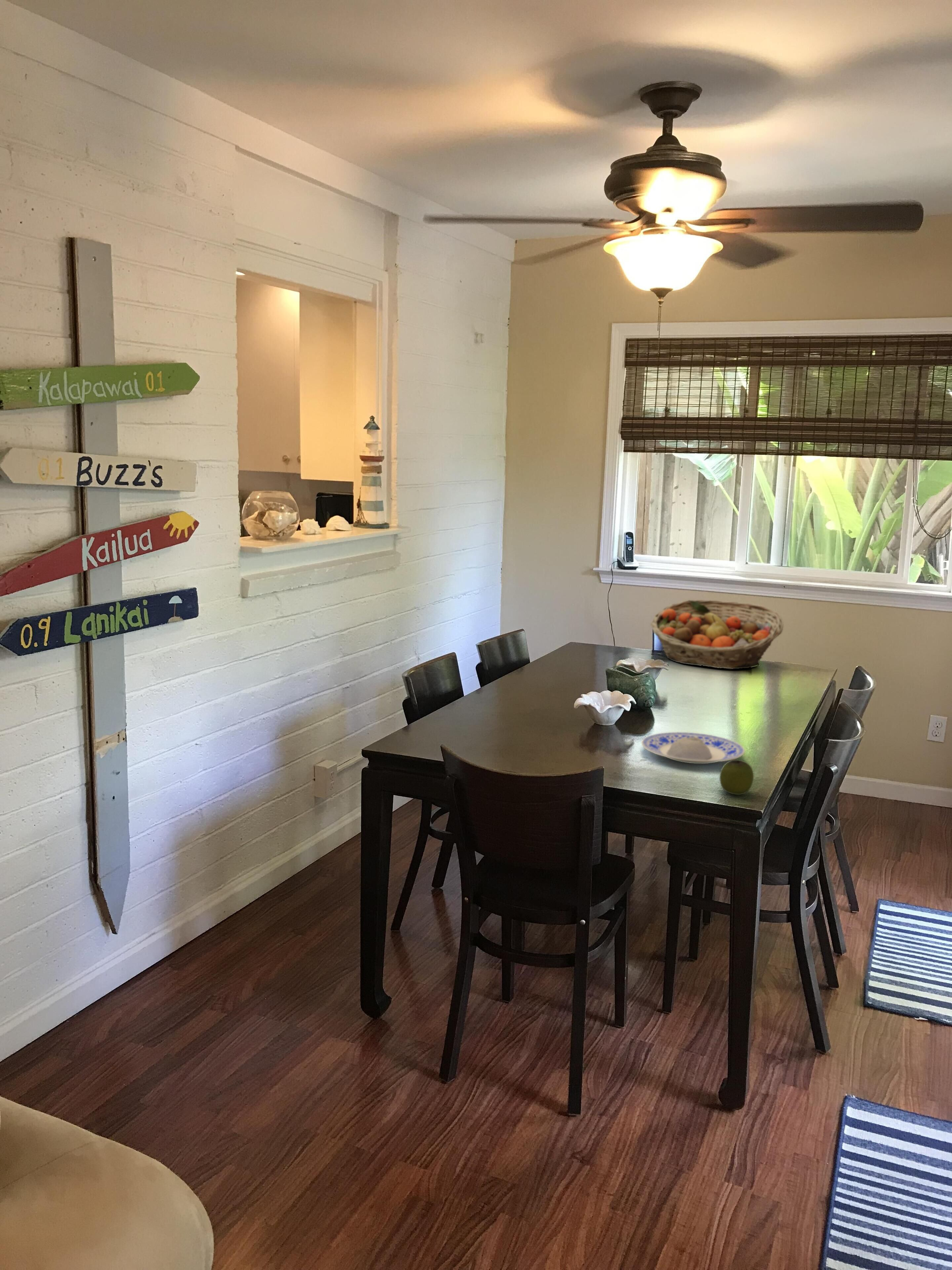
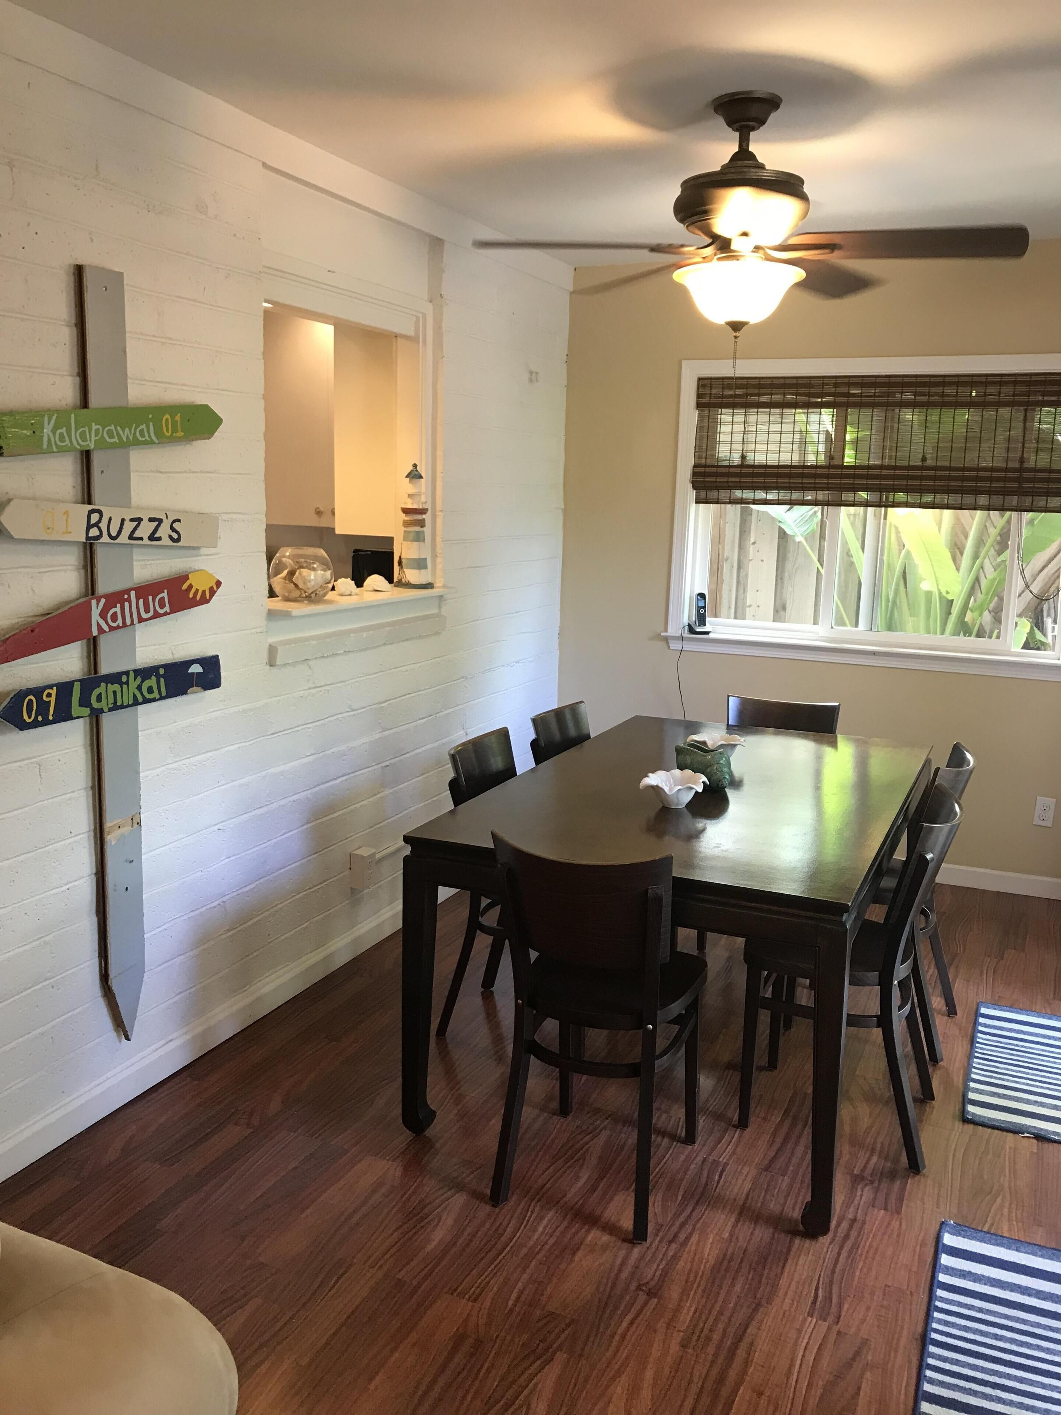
- fruit basket [650,600,784,669]
- plate [641,732,745,764]
- apple [719,759,754,795]
